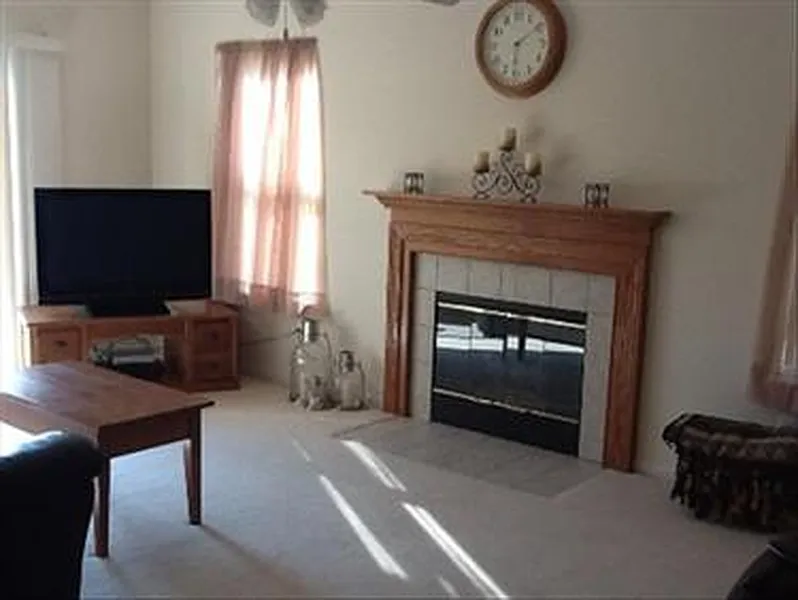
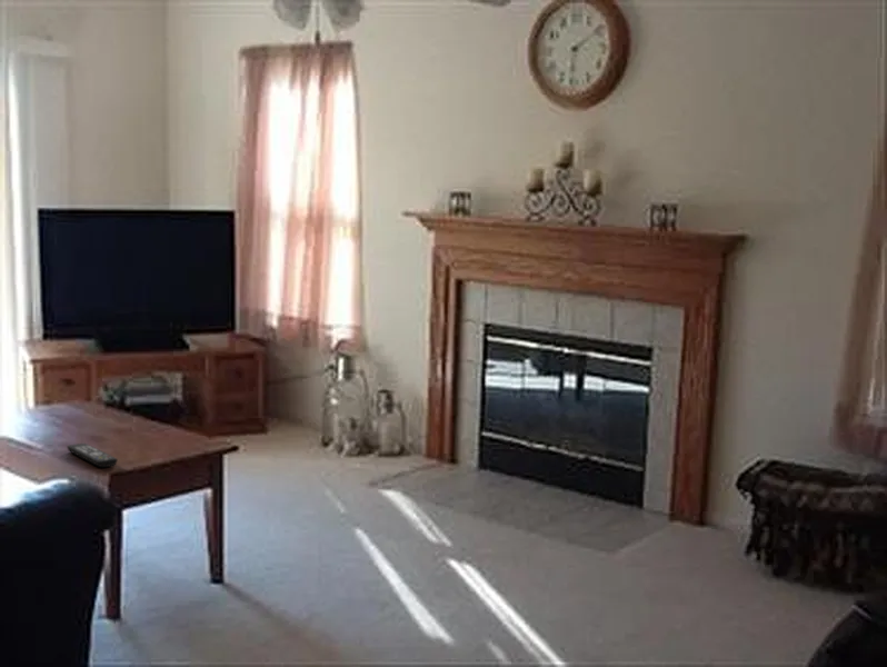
+ remote control [66,442,119,468]
